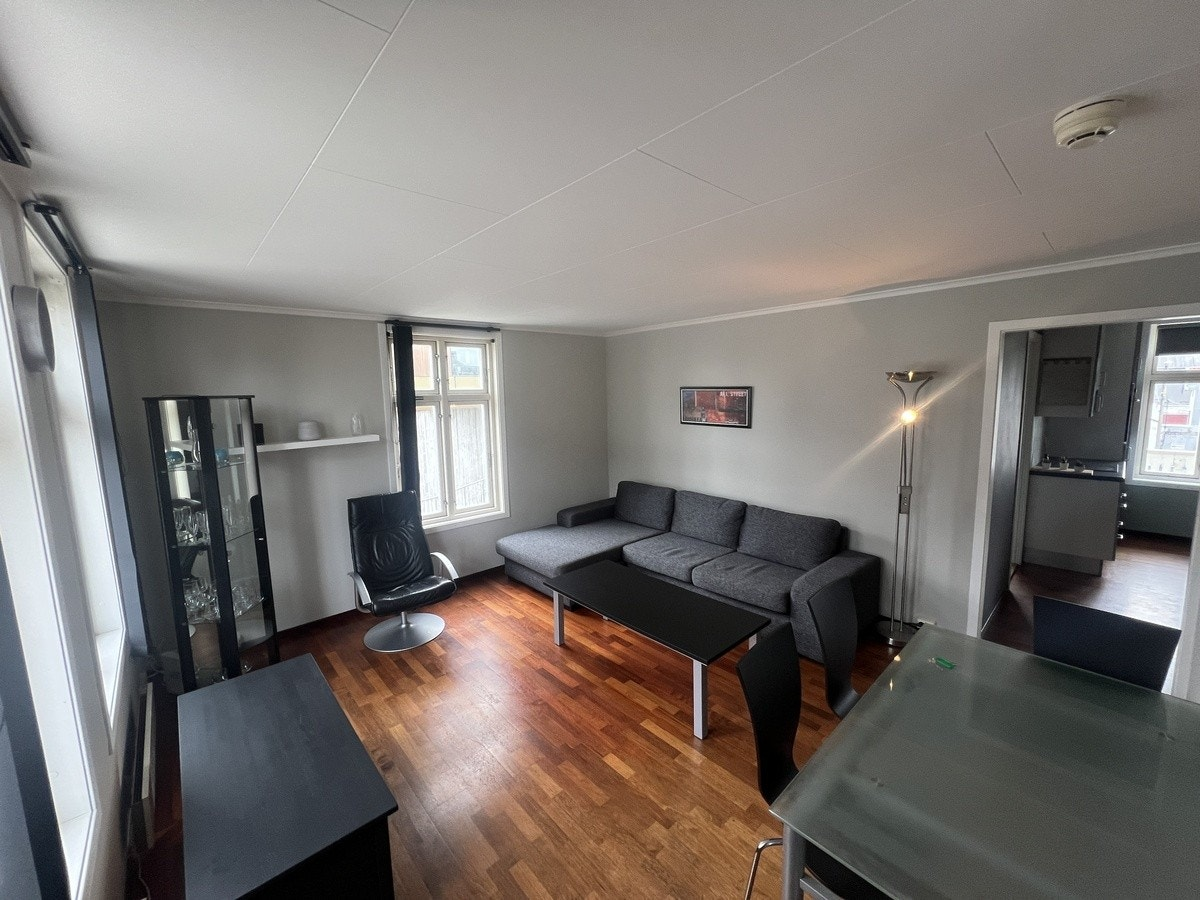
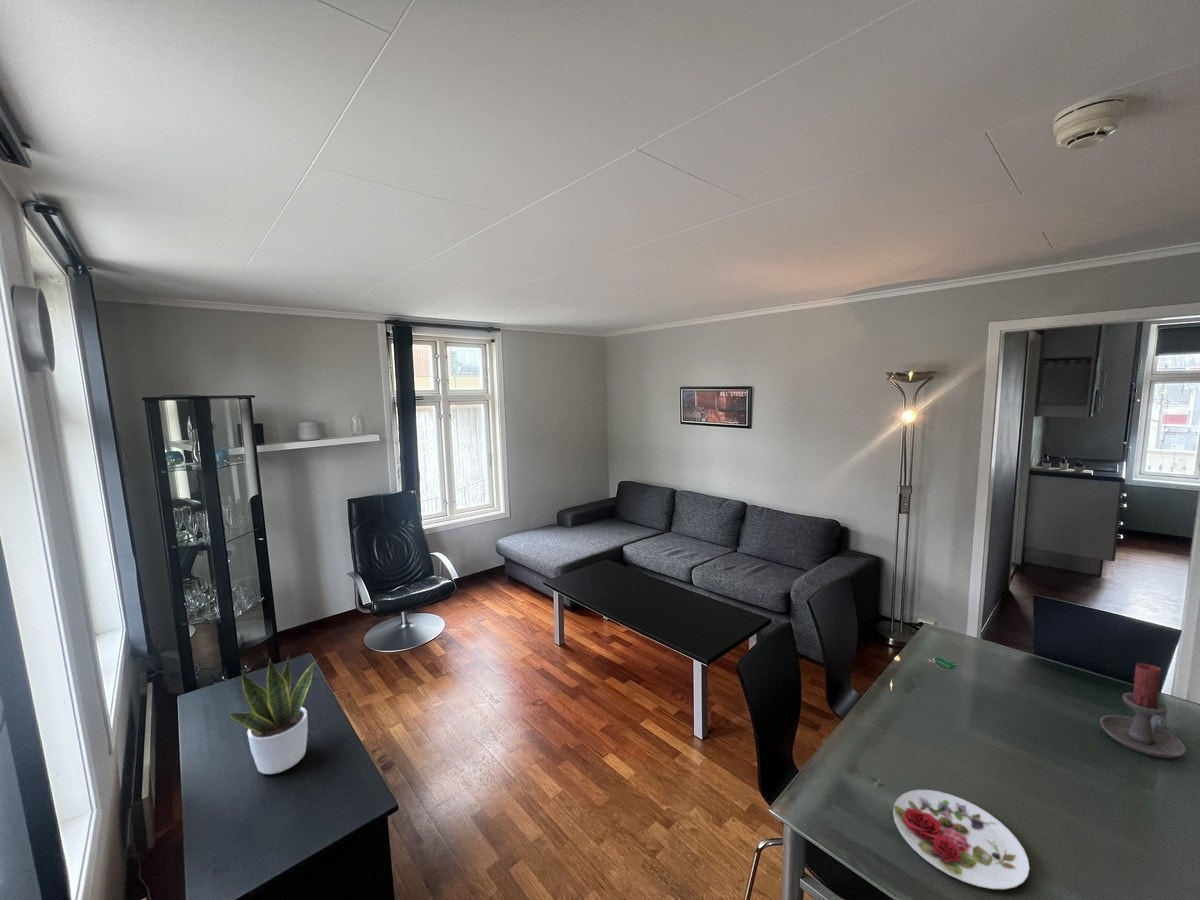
+ potted plant [228,655,318,775]
+ plate [892,789,1031,890]
+ candle holder [1099,662,1187,759]
